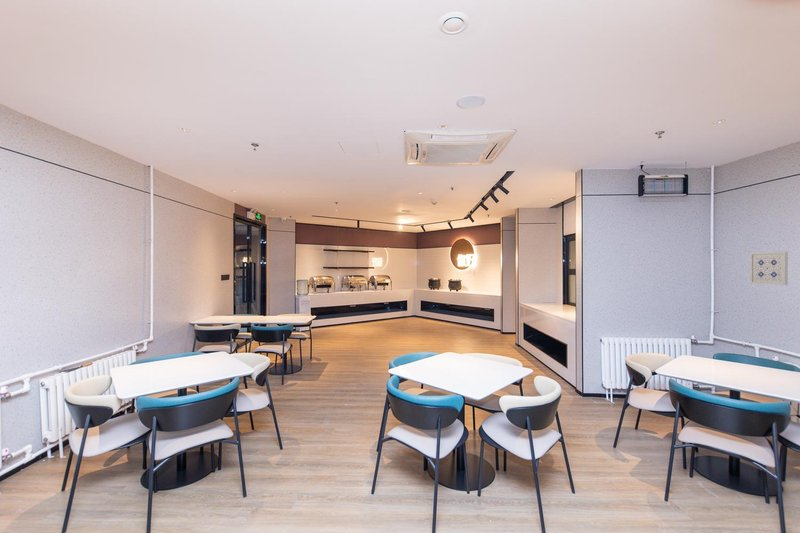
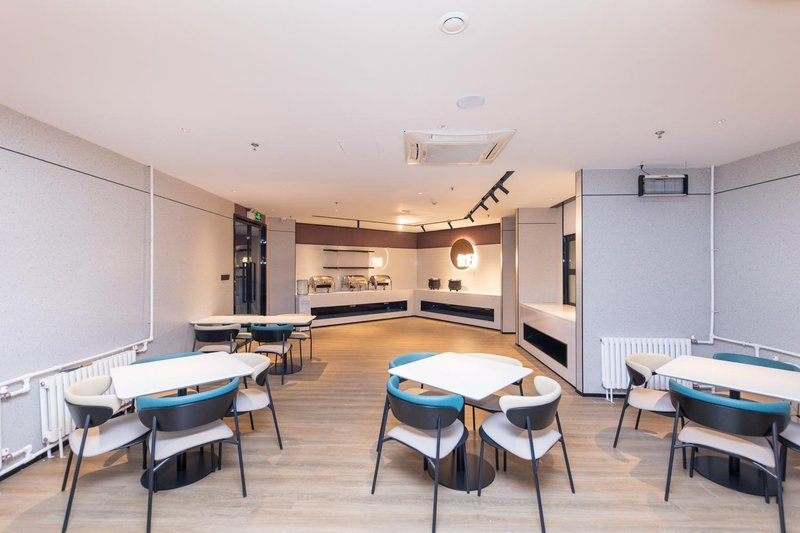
- wall art [749,250,789,286]
